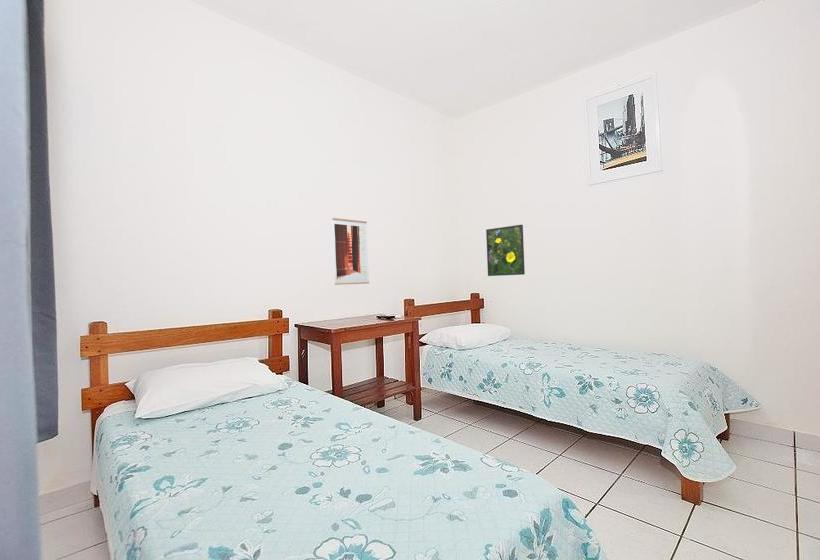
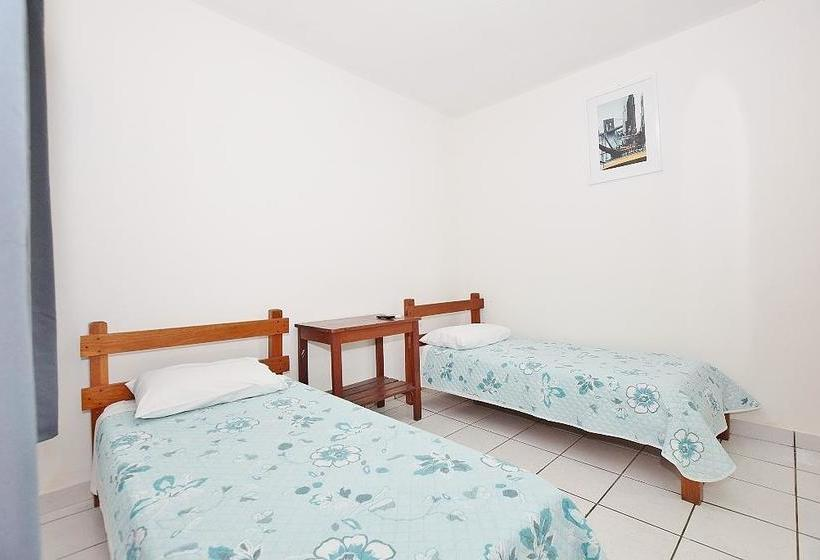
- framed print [485,224,526,277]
- wall art [331,217,370,286]
